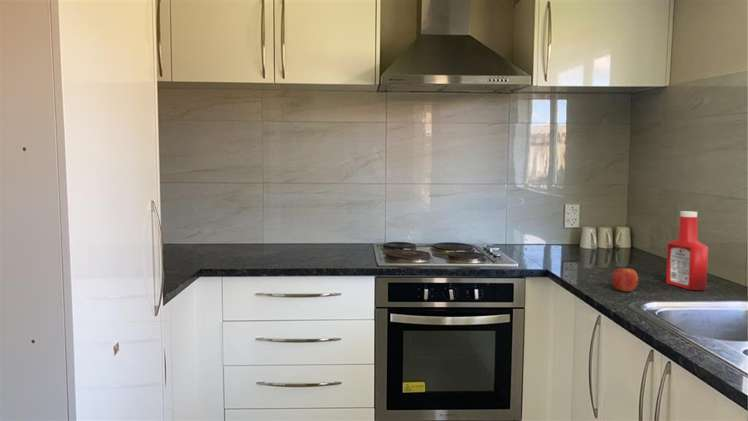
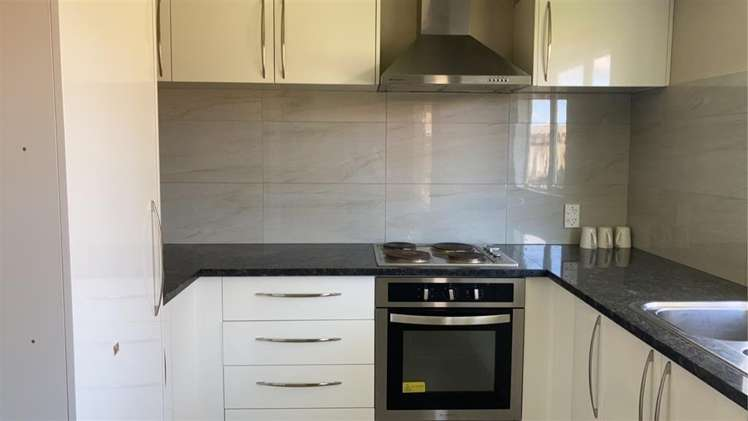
- soap bottle [665,210,709,291]
- fruit [611,265,639,292]
